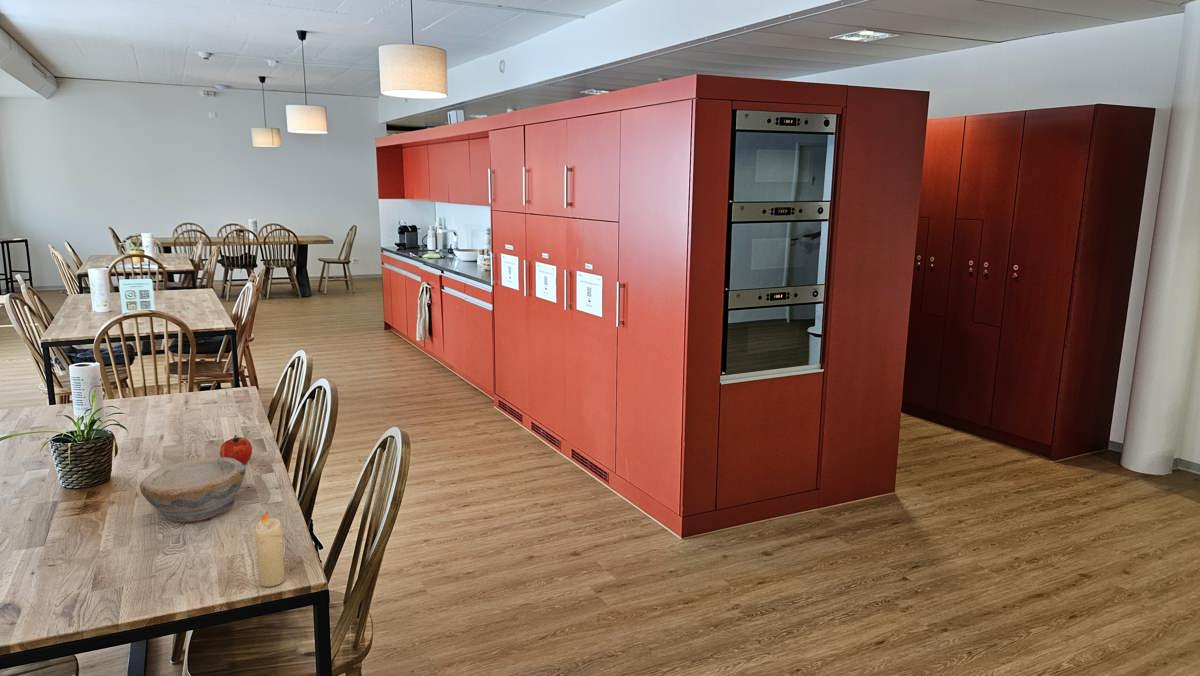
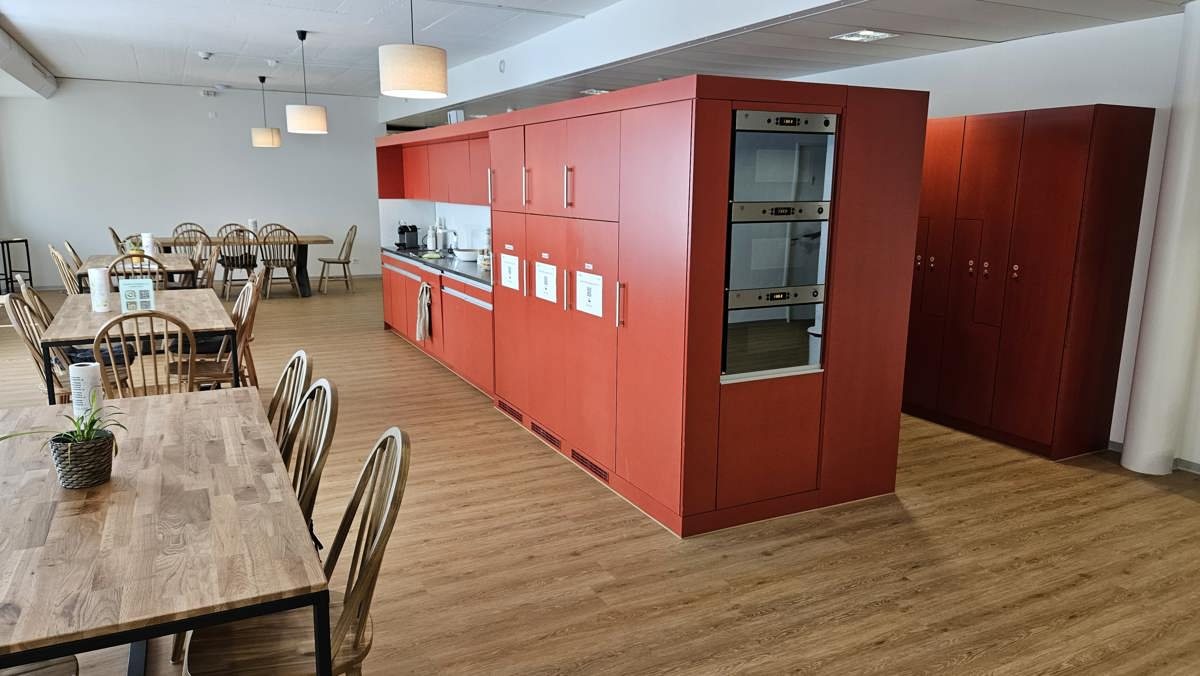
- candle [254,509,285,588]
- bowl [139,456,247,523]
- fruit [219,435,253,465]
